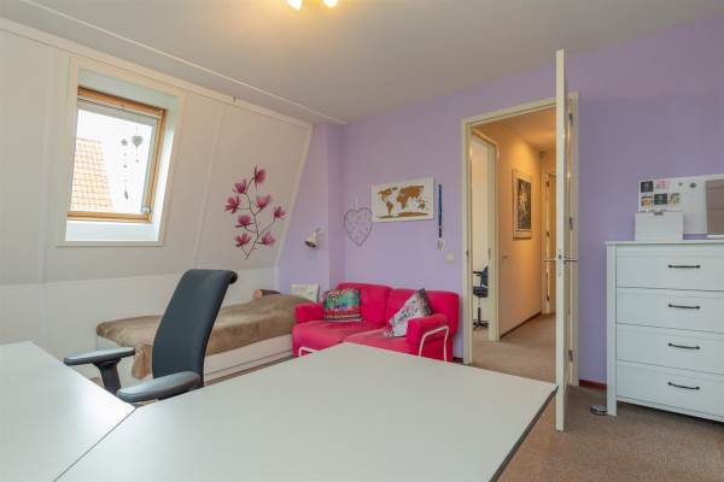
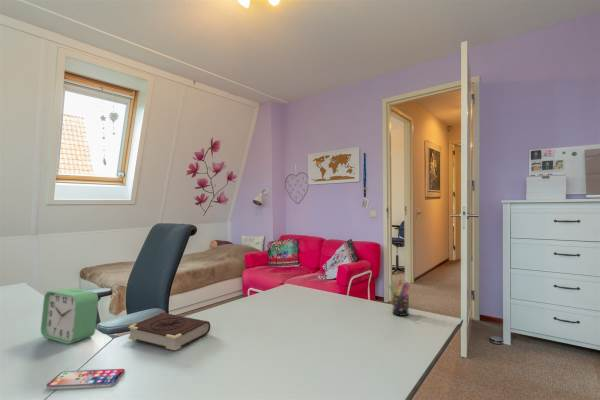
+ book [127,312,211,351]
+ pen holder [388,278,411,317]
+ smartphone [45,368,126,391]
+ alarm clock [40,287,99,345]
